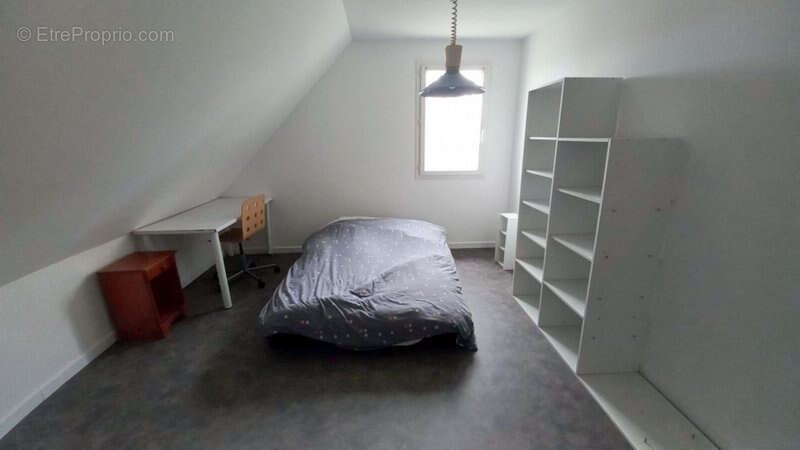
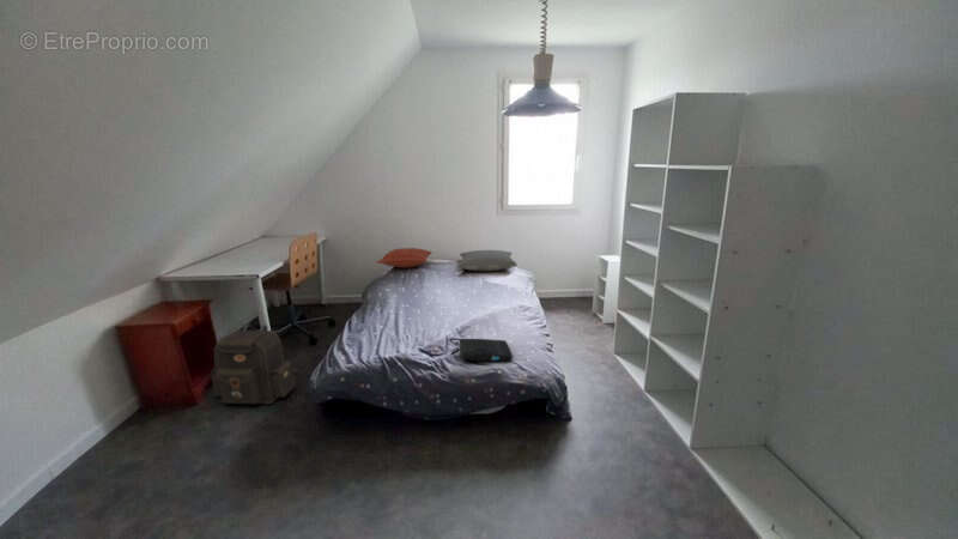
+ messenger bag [448,338,514,362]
+ pillow [456,249,519,272]
+ backpack [210,323,297,405]
+ pillow [376,247,433,268]
